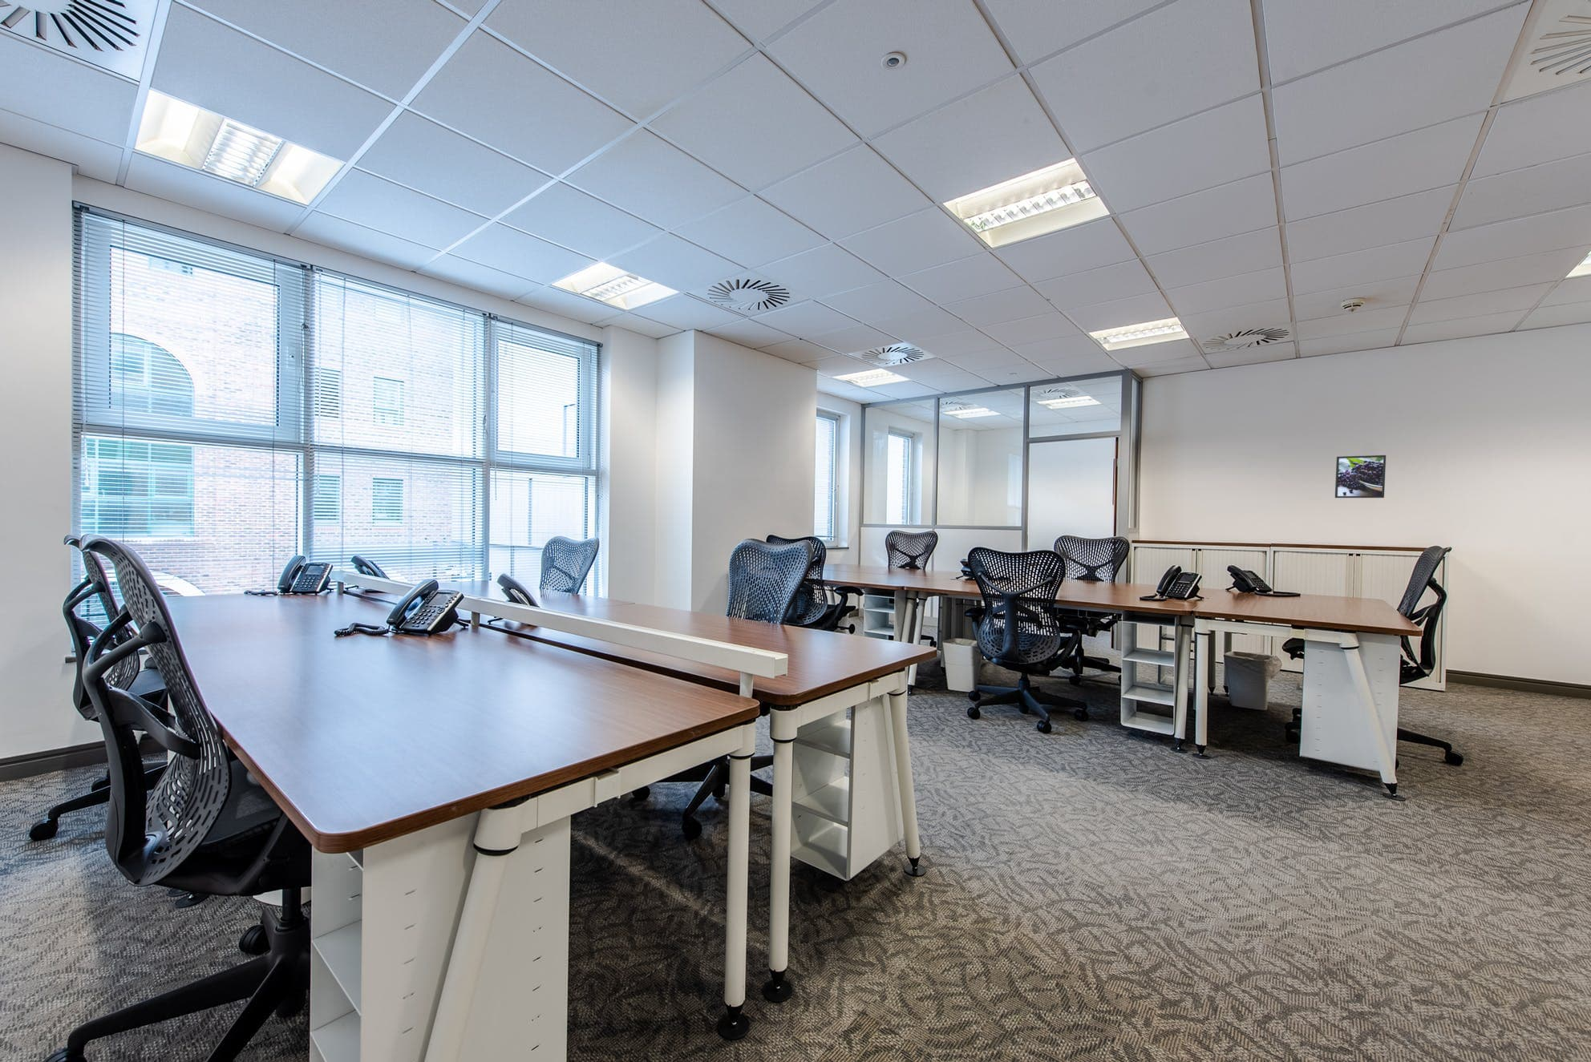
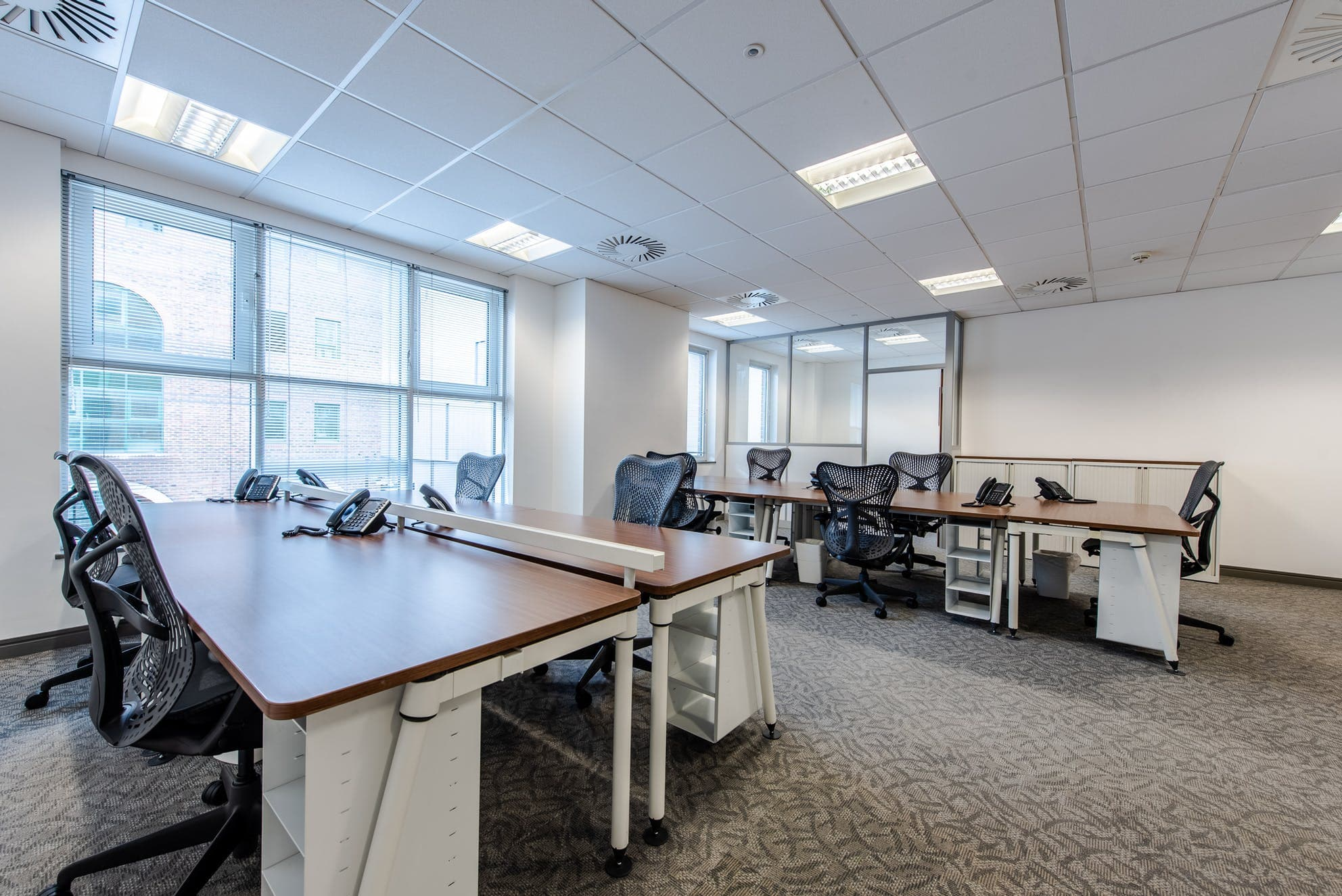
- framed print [1335,454,1387,499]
